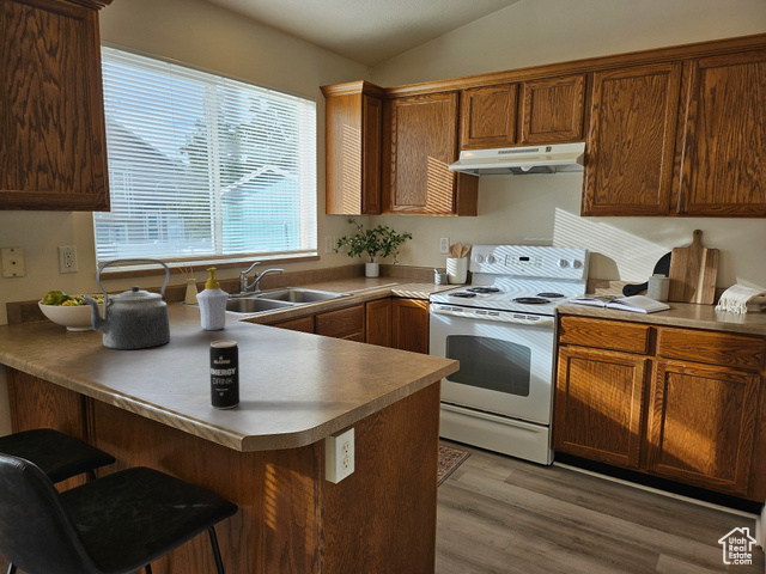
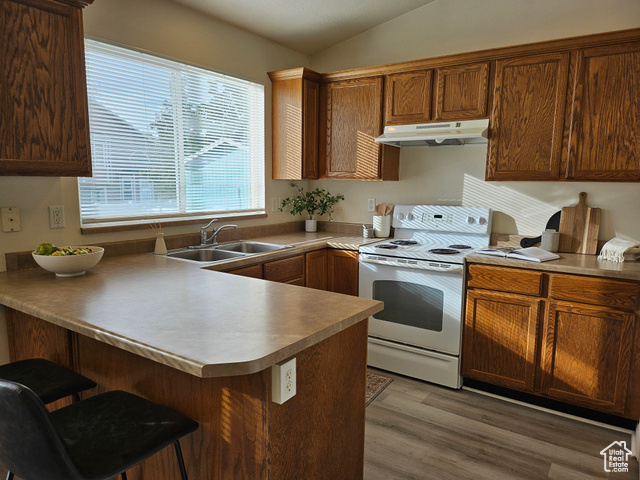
- kettle [83,257,171,350]
- beverage can [208,340,241,410]
- soap bottle [195,267,230,331]
